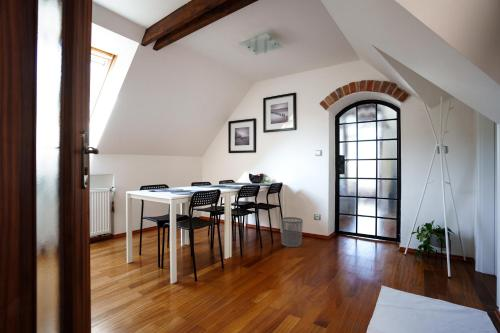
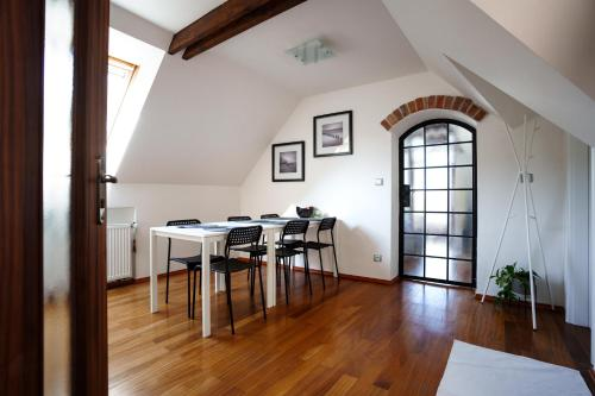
- waste bin [280,216,304,248]
